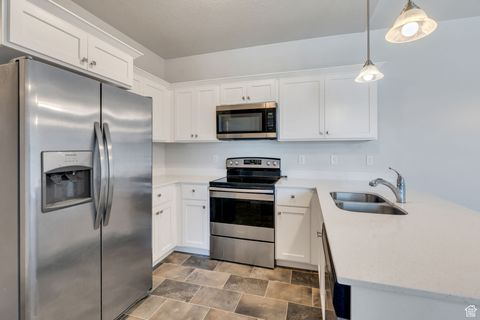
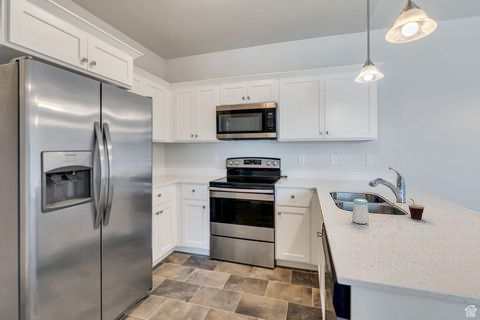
+ cup [407,198,425,220]
+ salt shaker [351,198,370,225]
